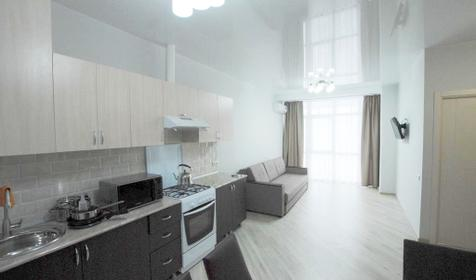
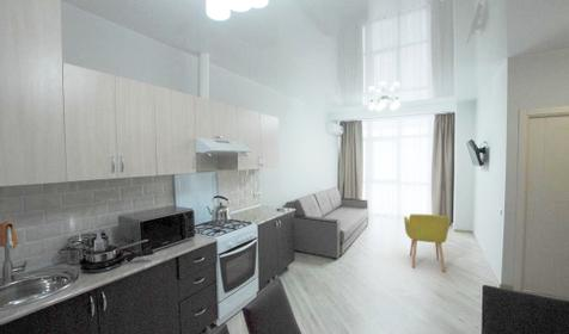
+ chair [403,212,451,273]
